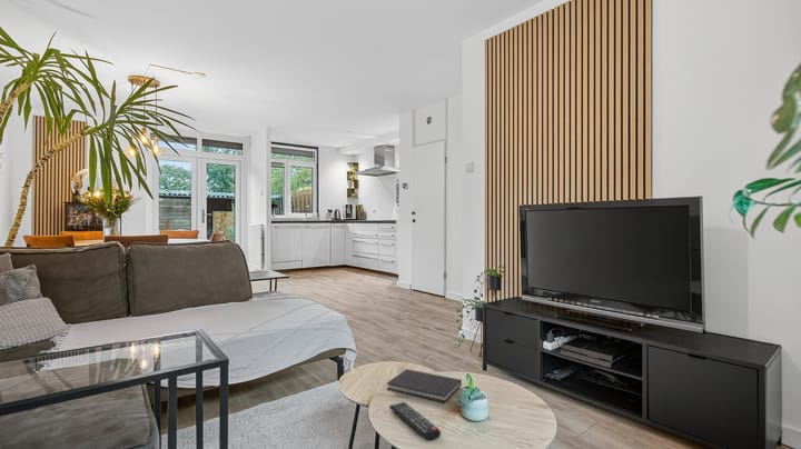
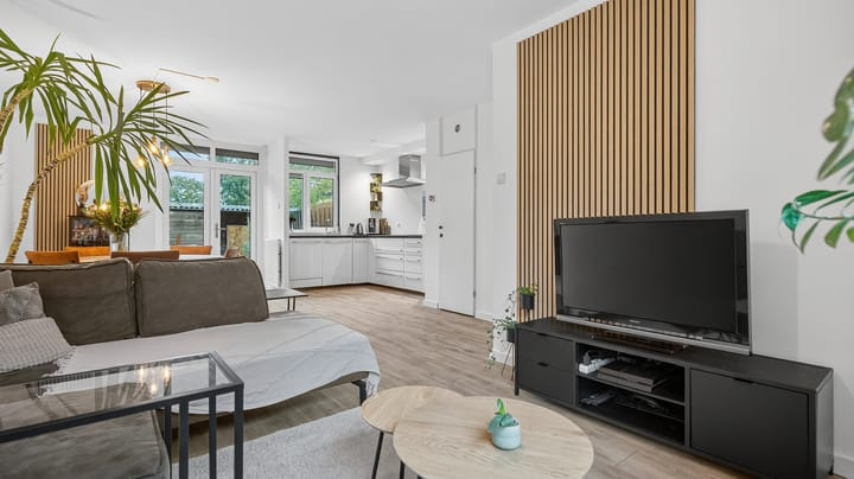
- remote control [388,401,442,442]
- diary [386,368,463,403]
